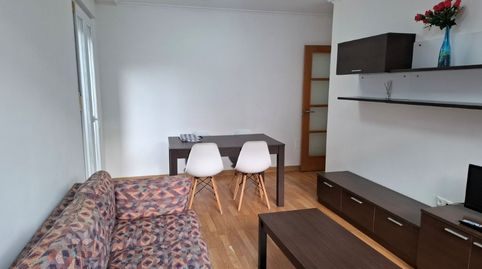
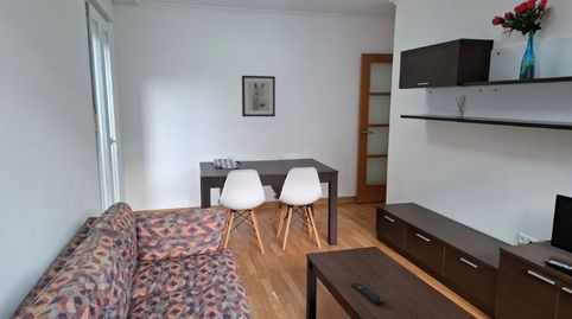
+ remote control [350,281,386,306]
+ wall art [241,75,277,117]
